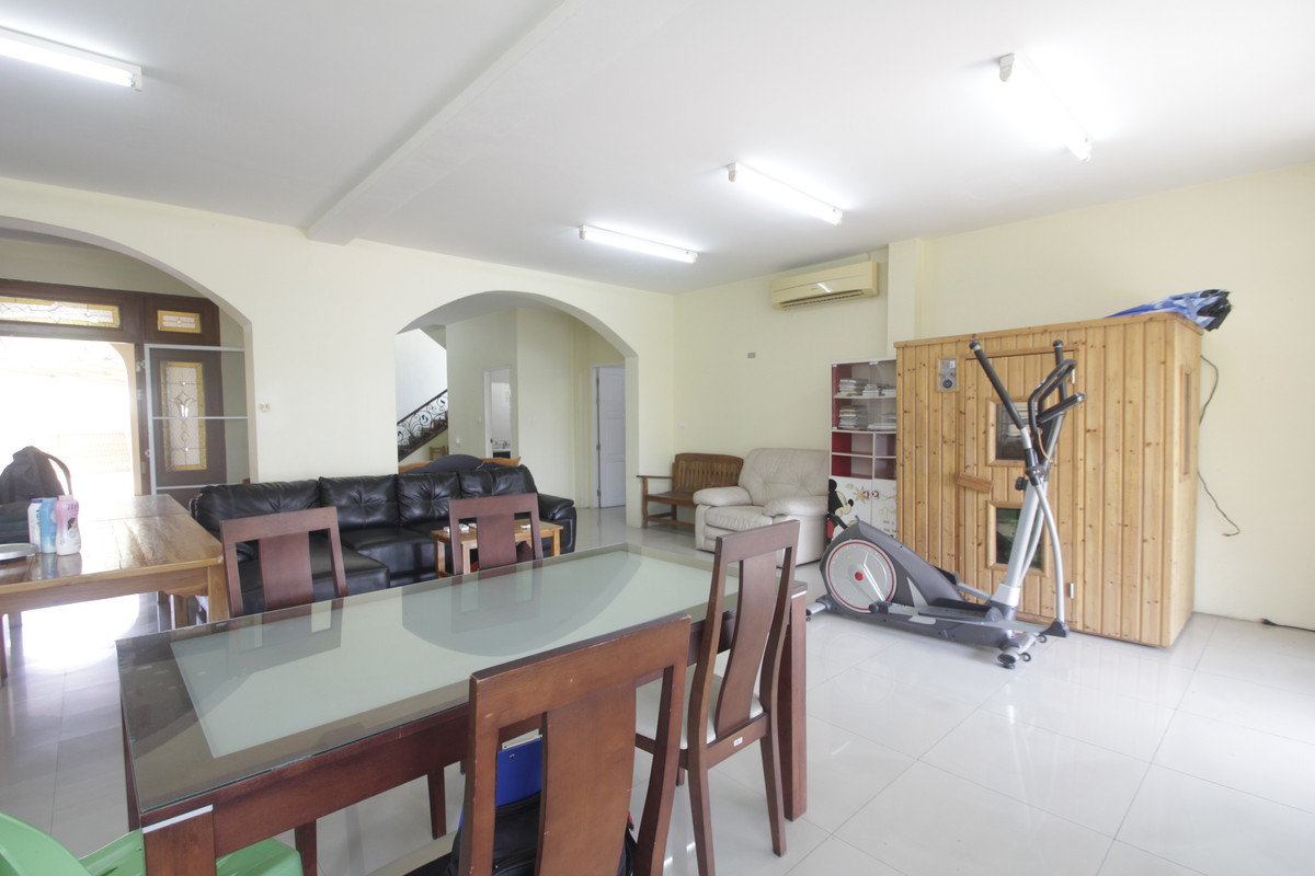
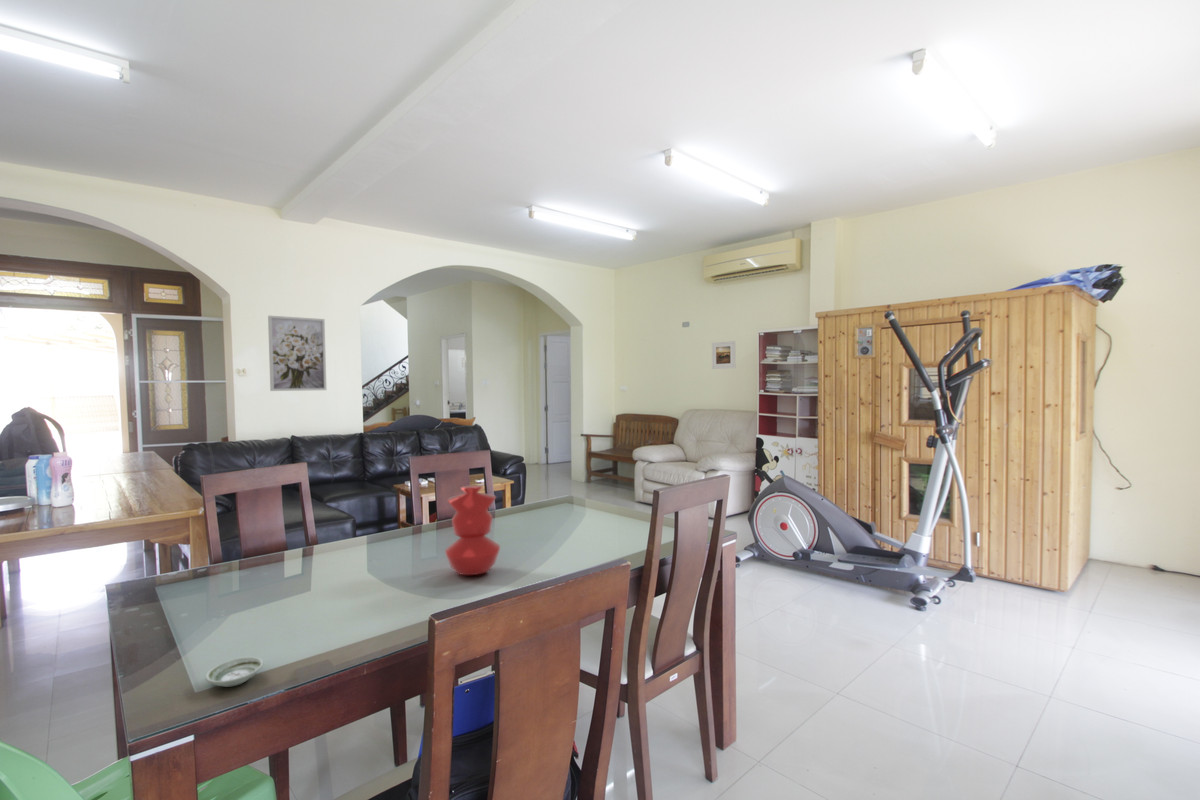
+ wall art [267,315,327,392]
+ saucer [204,656,264,688]
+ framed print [711,340,736,370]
+ vase [444,484,501,576]
